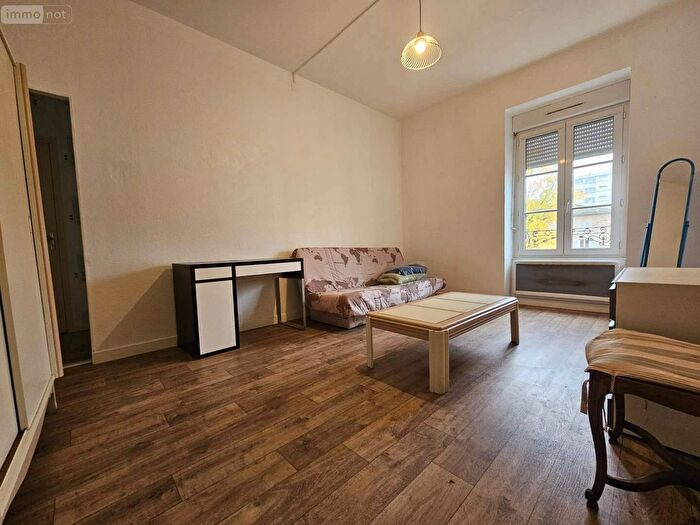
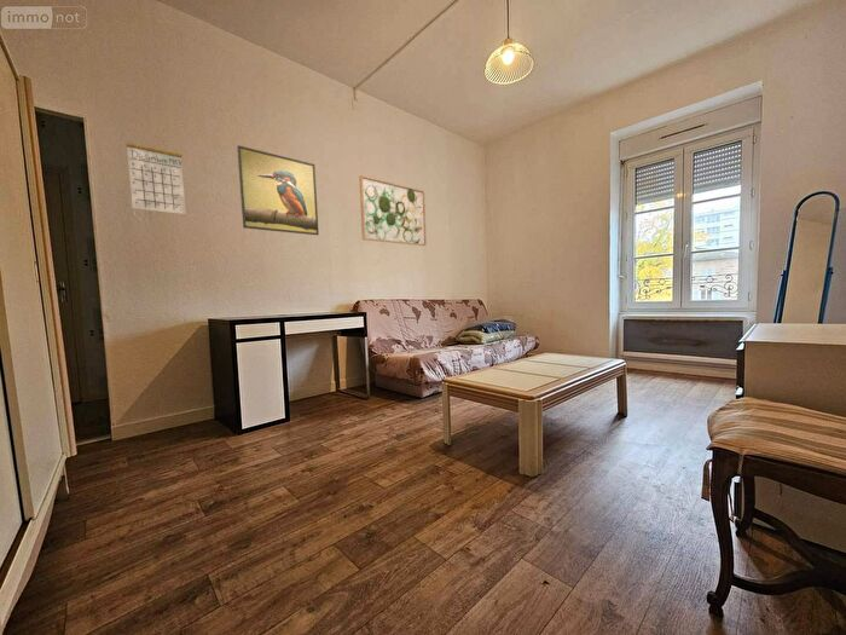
+ calendar [124,135,187,215]
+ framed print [236,144,320,236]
+ wall art [358,174,428,247]
